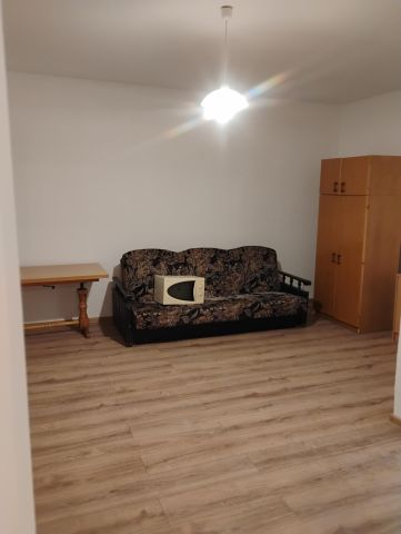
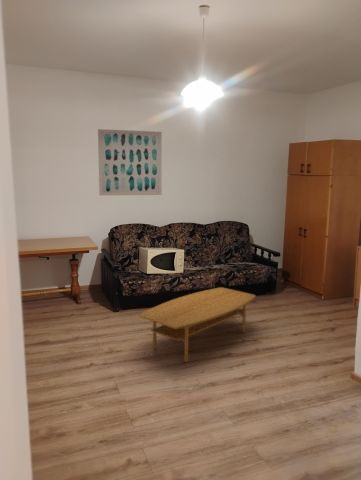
+ coffee table [138,286,257,363]
+ wall art [97,128,163,196]
